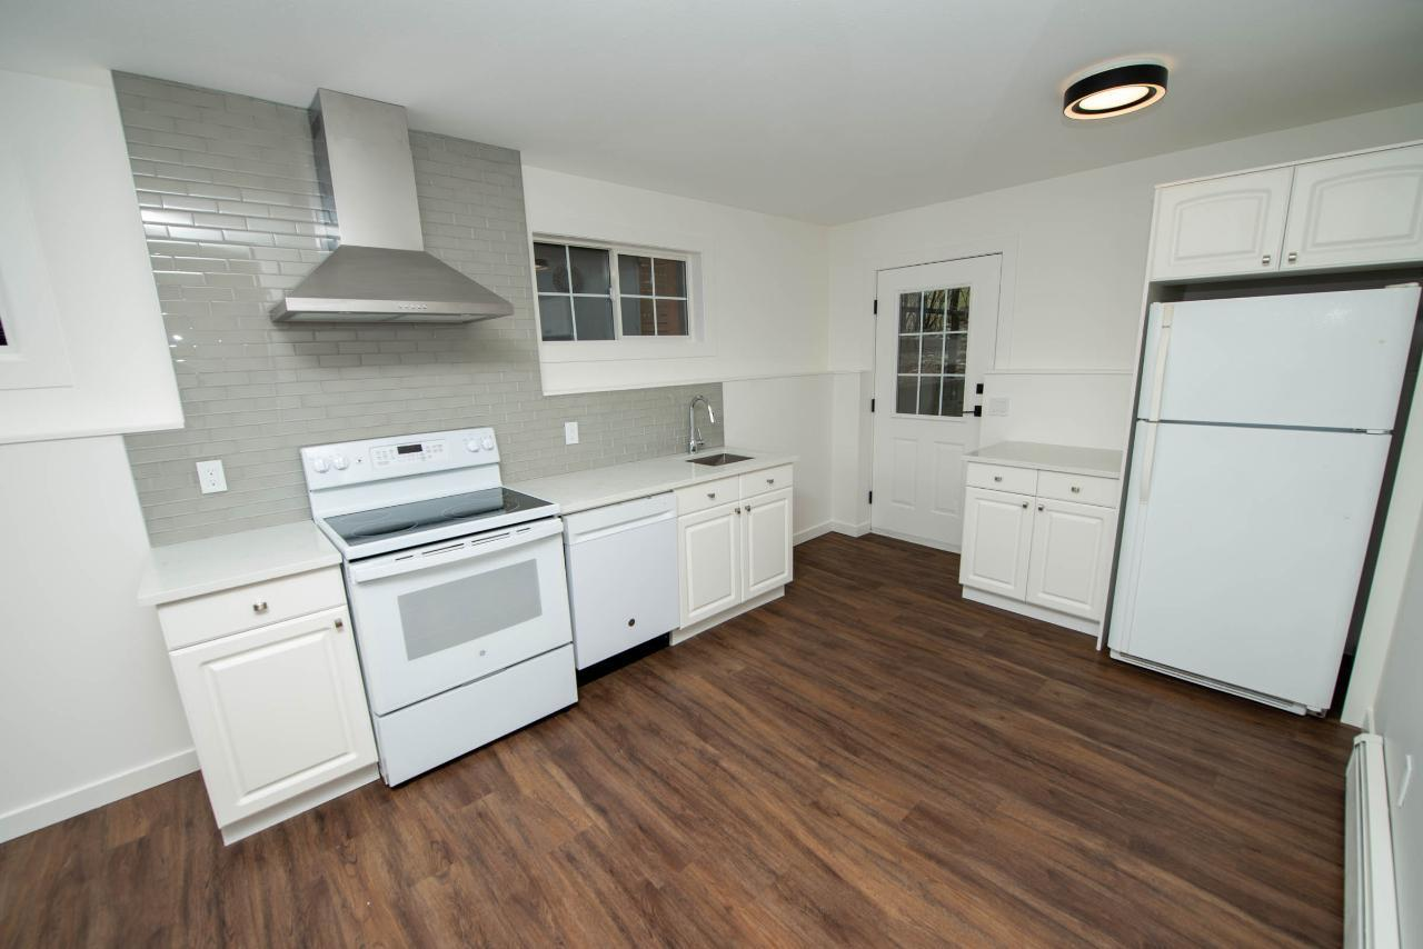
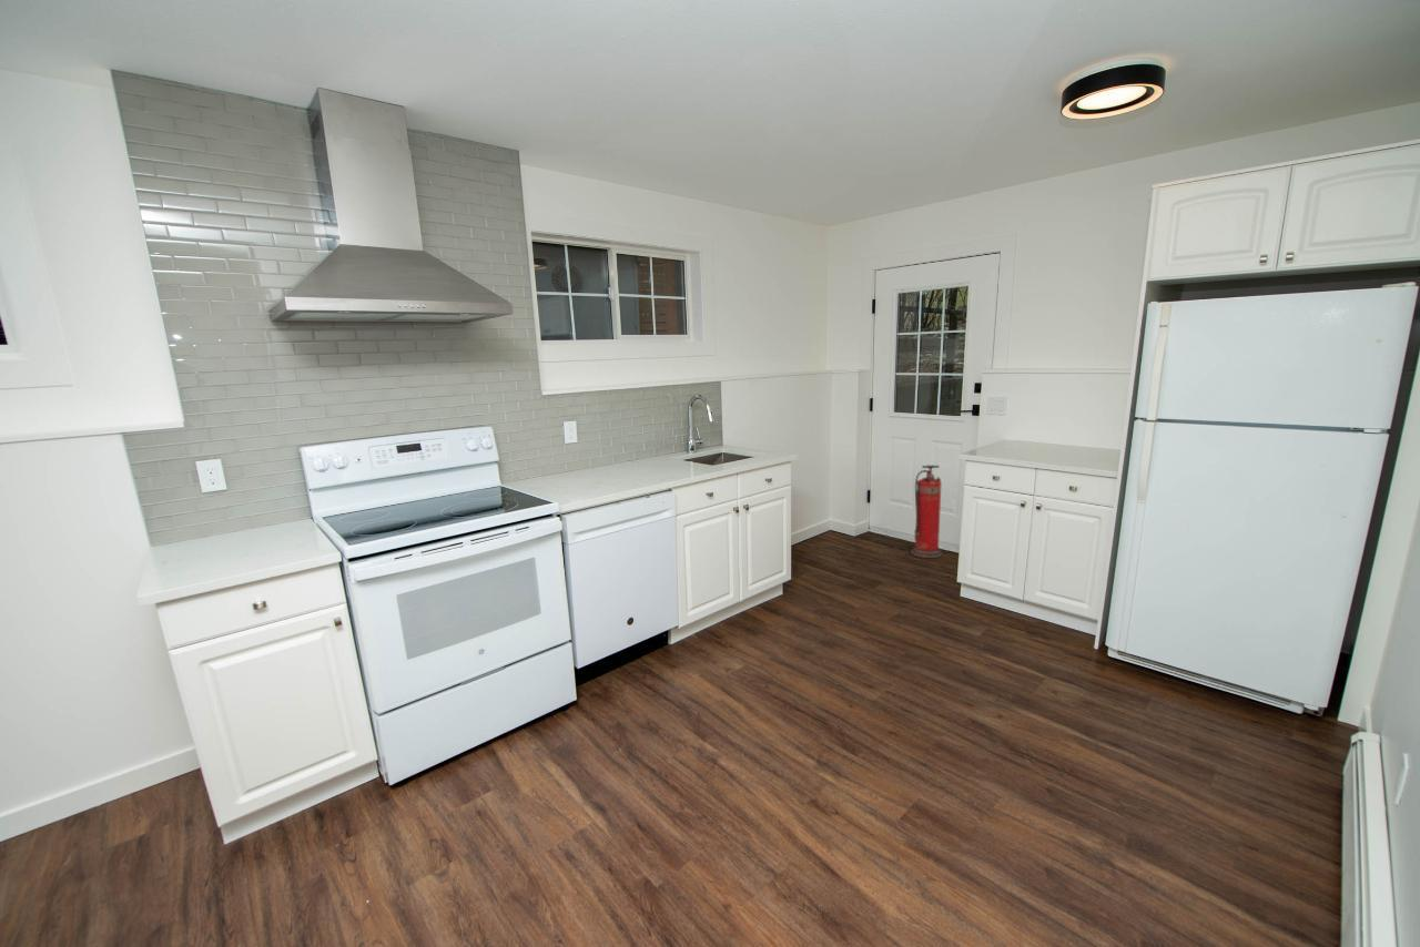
+ fire extinguisher [911,464,943,559]
